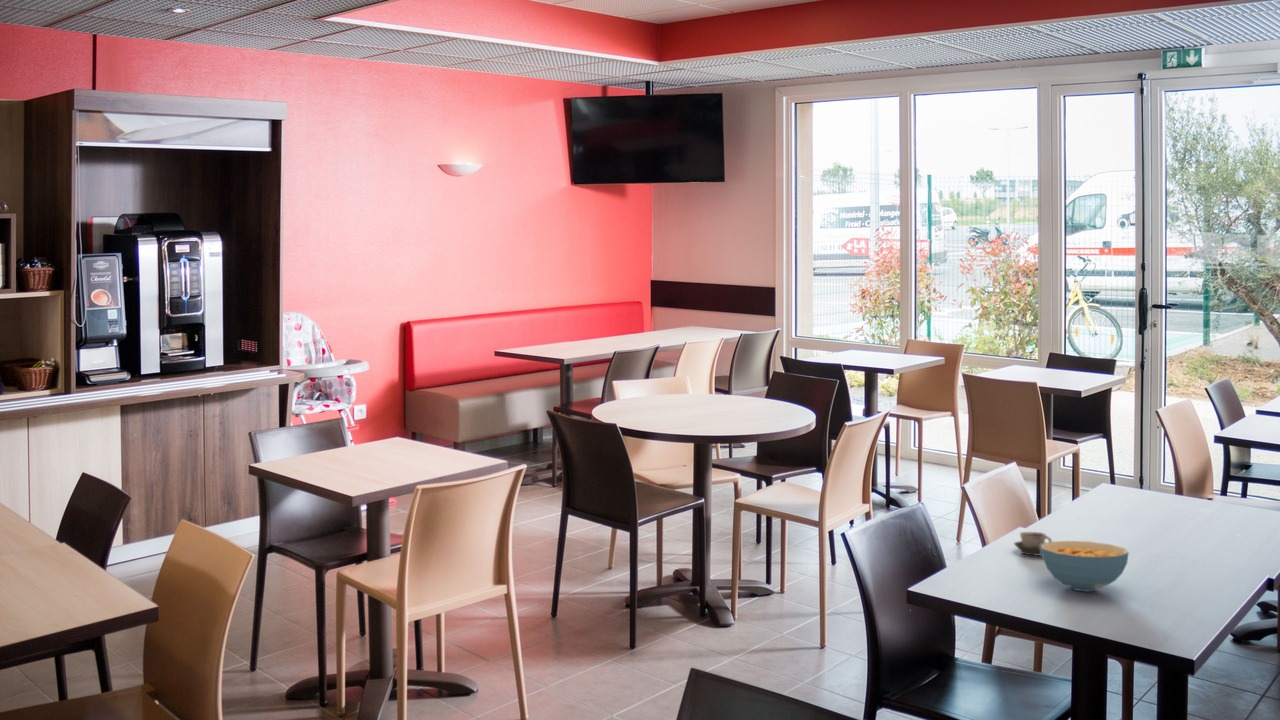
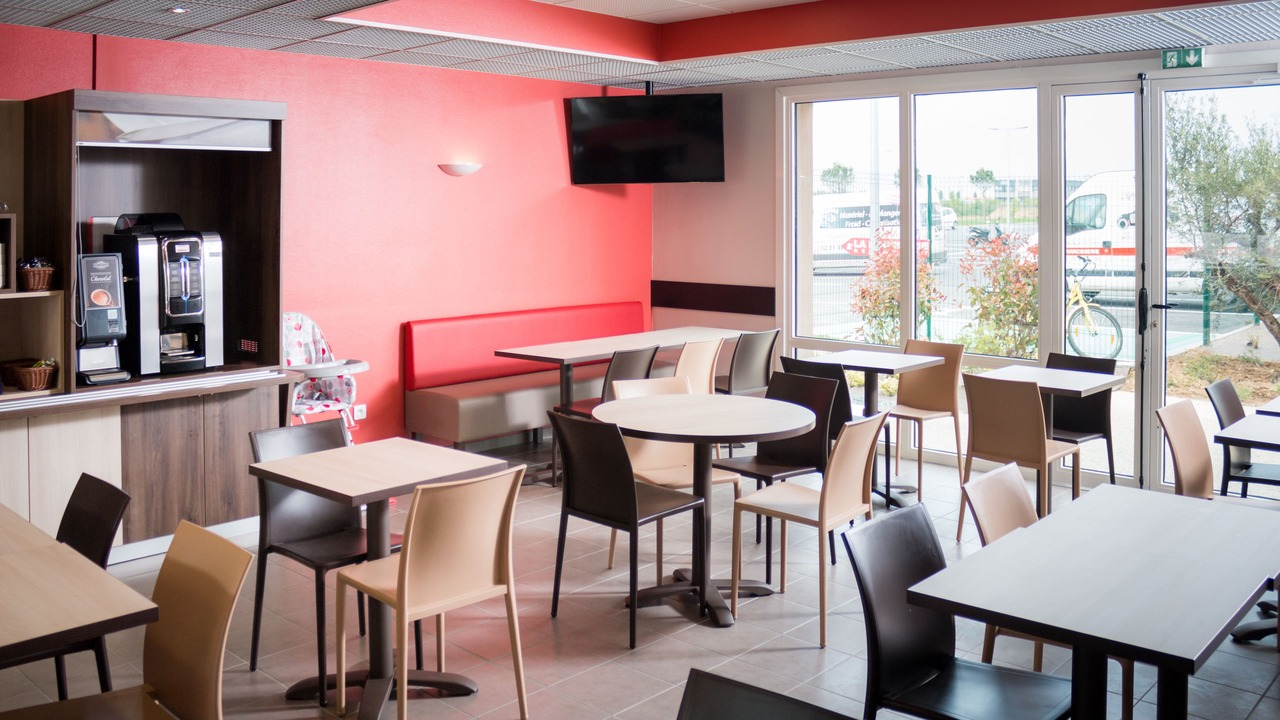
- cup [1013,531,1053,557]
- cereal bowl [1040,540,1130,592]
